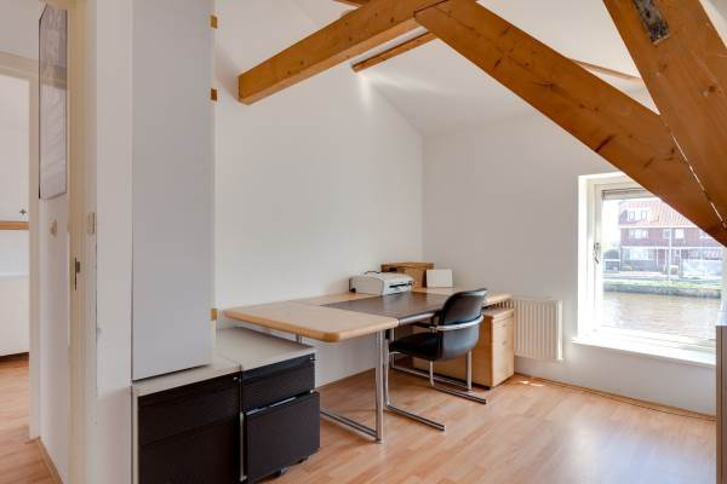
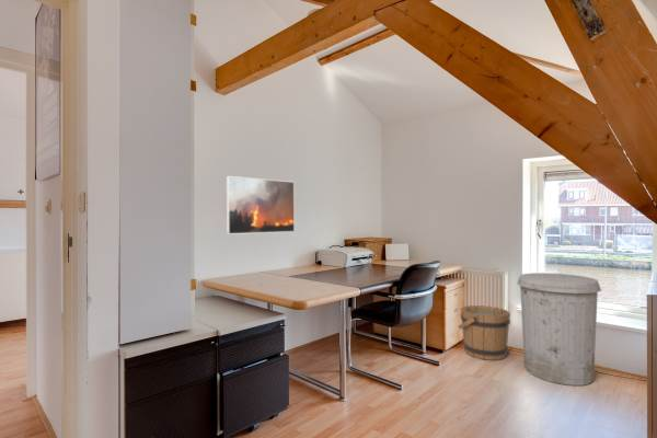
+ trash can [516,272,602,387]
+ bucket [457,304,511,361]
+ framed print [226,175,296,235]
